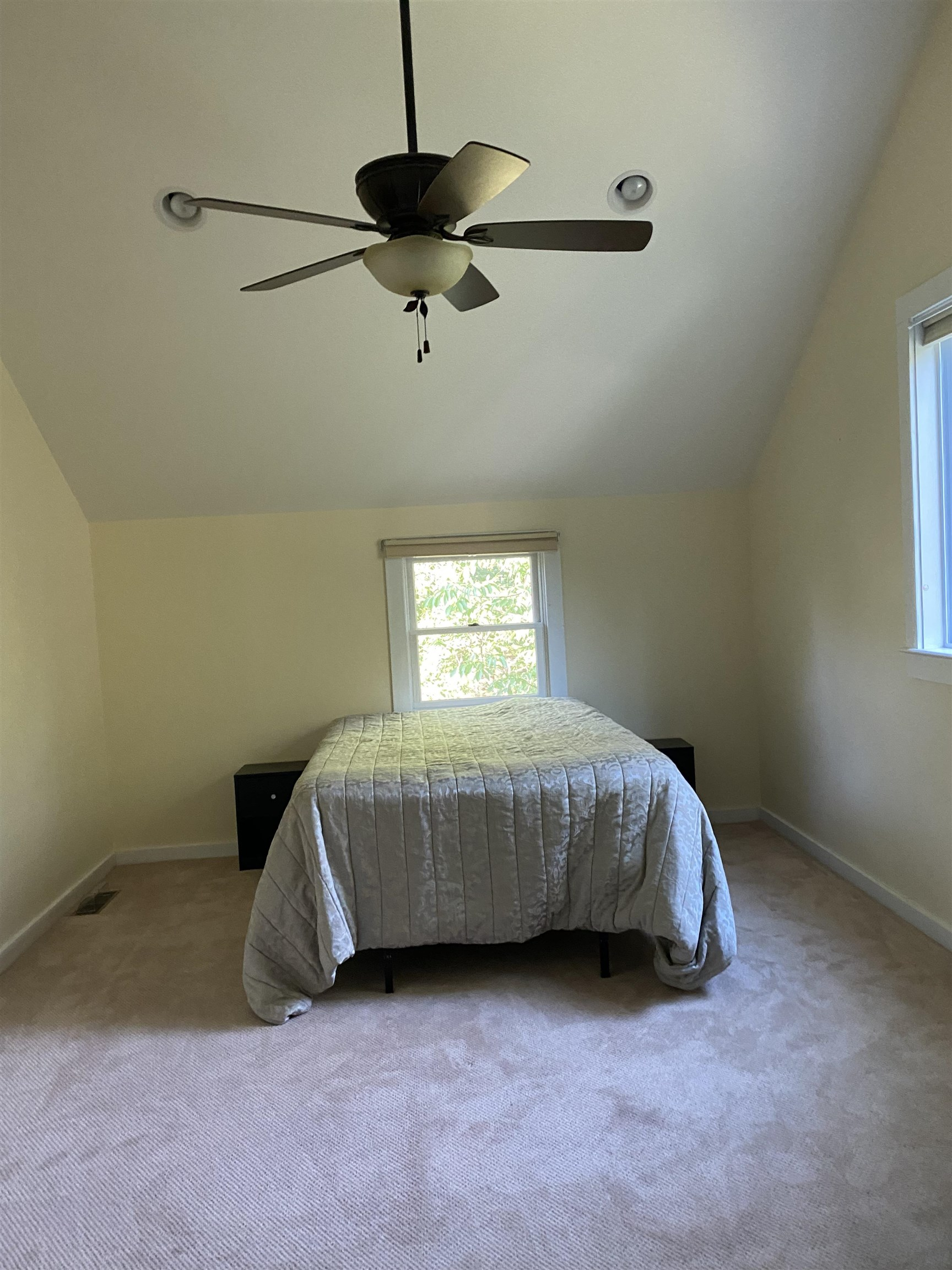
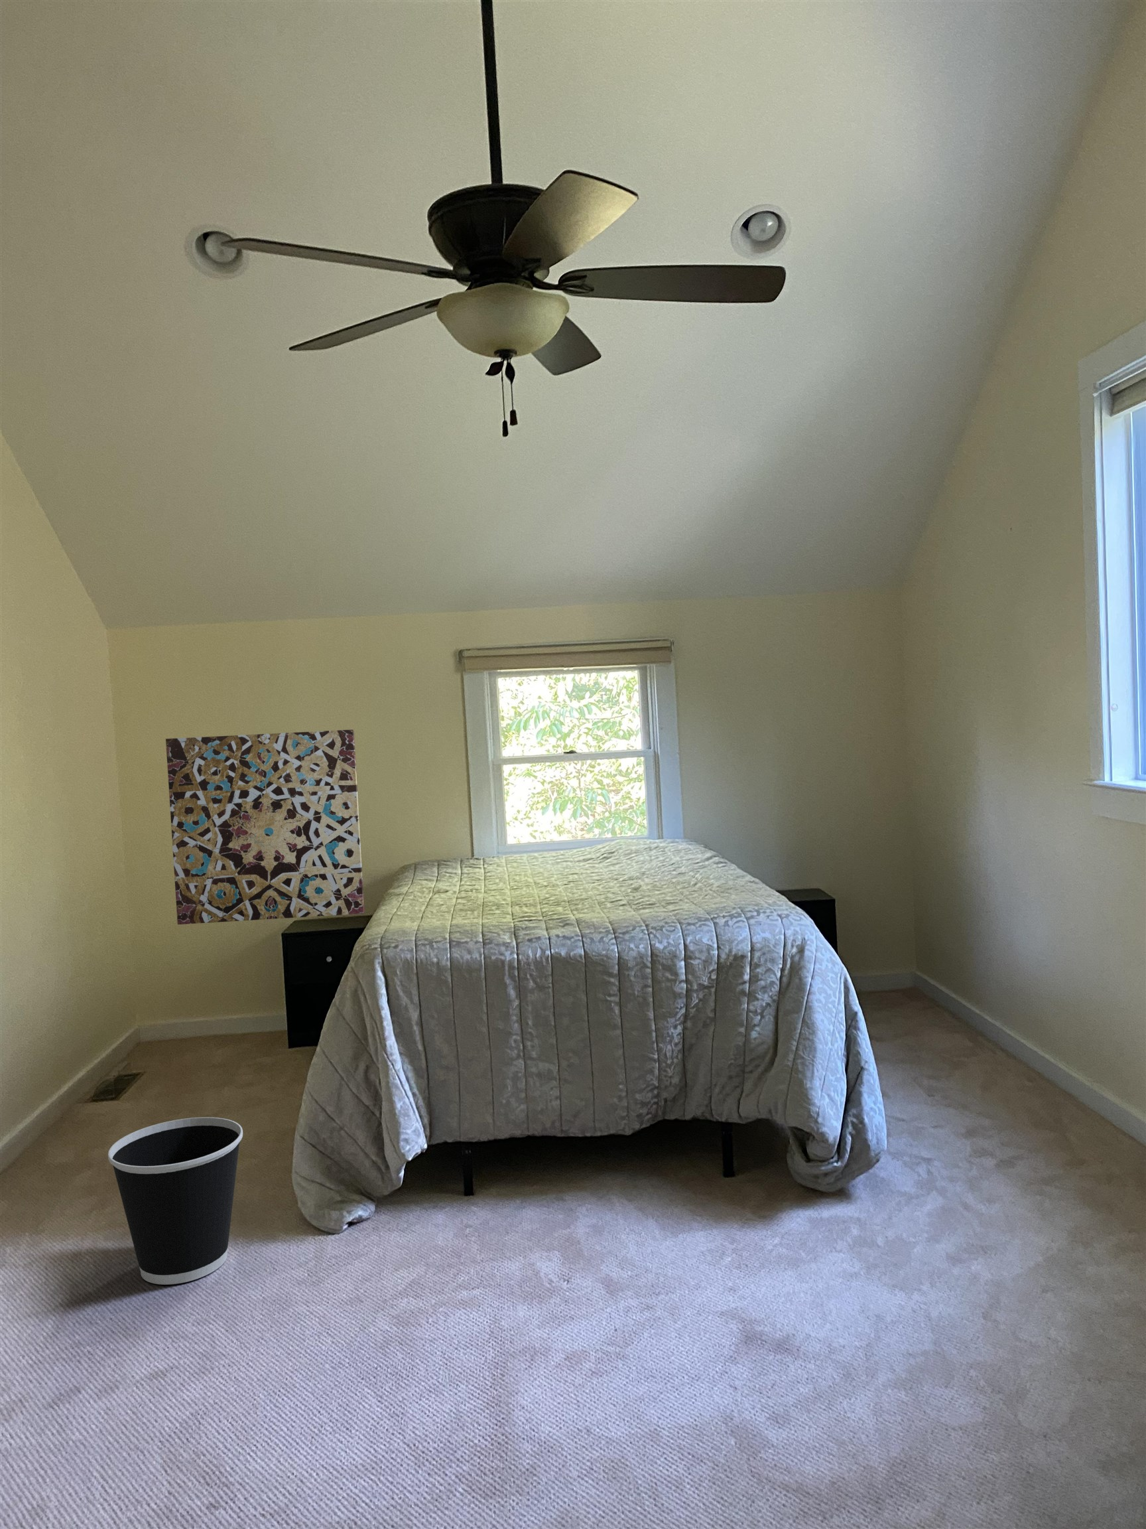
+ wastebasket [107,1117,243,1286]
+ wall art [165,728,365,925]
